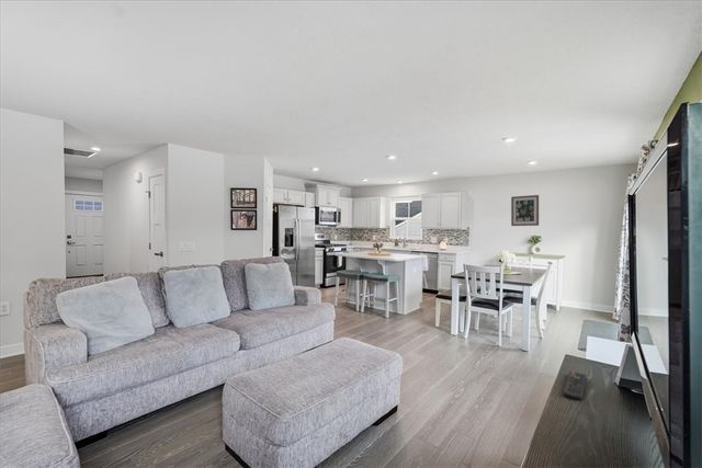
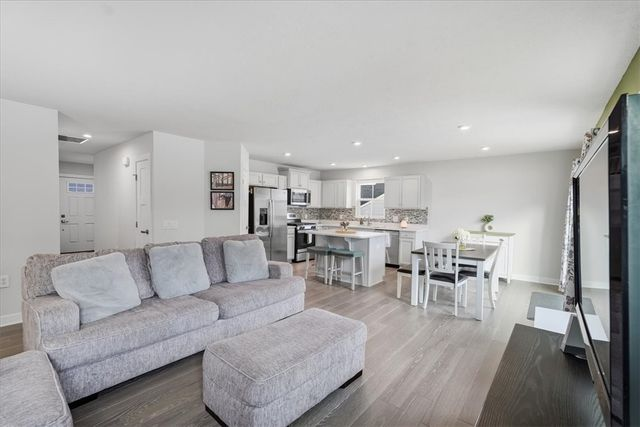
- wall art [510,194,540,227]
- remote control [563,370,587,401]
